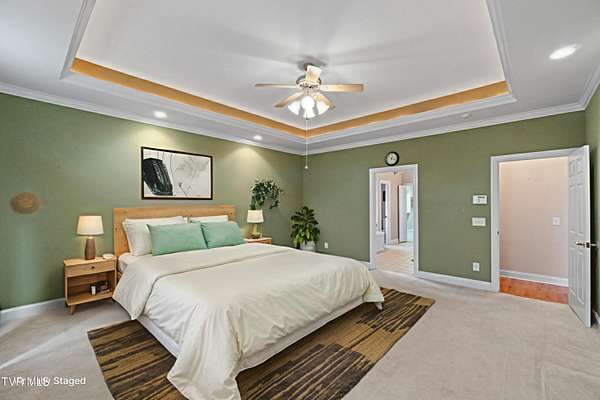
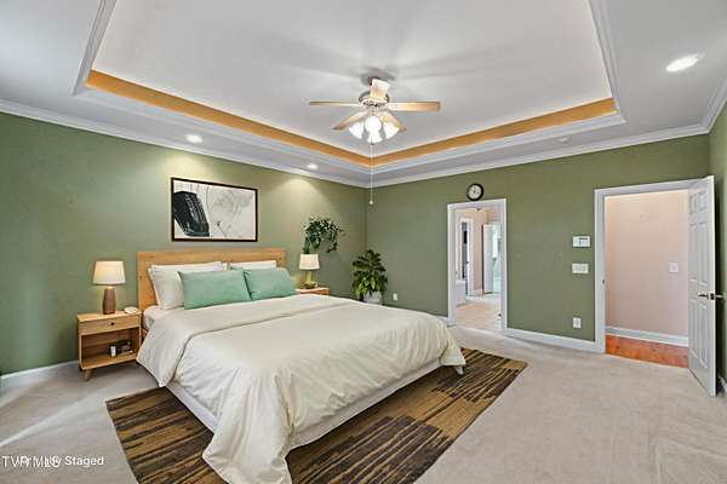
- decorative plate [9,191,42,215]
